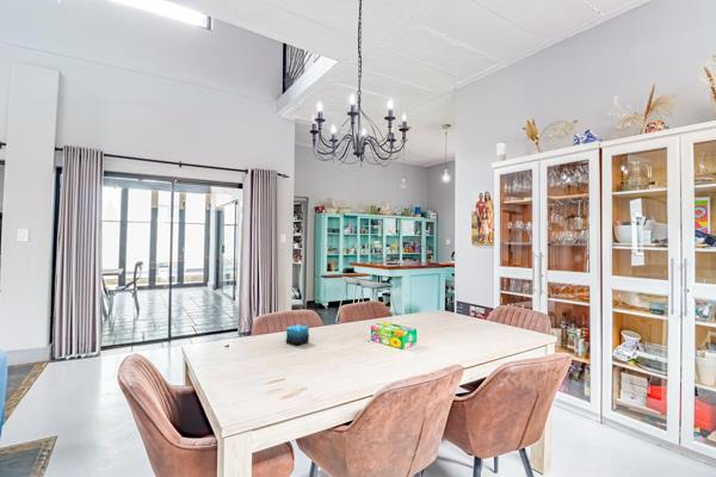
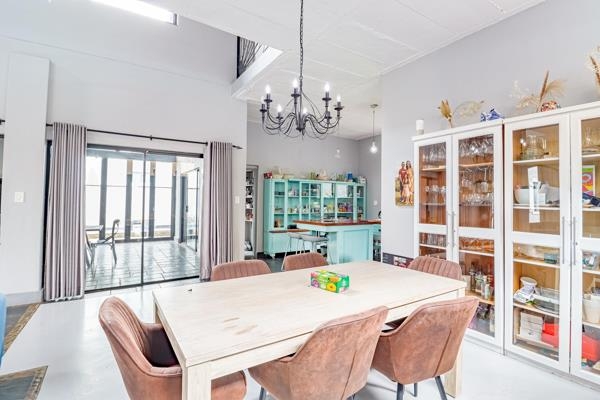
- candle [285,323,310,347]
